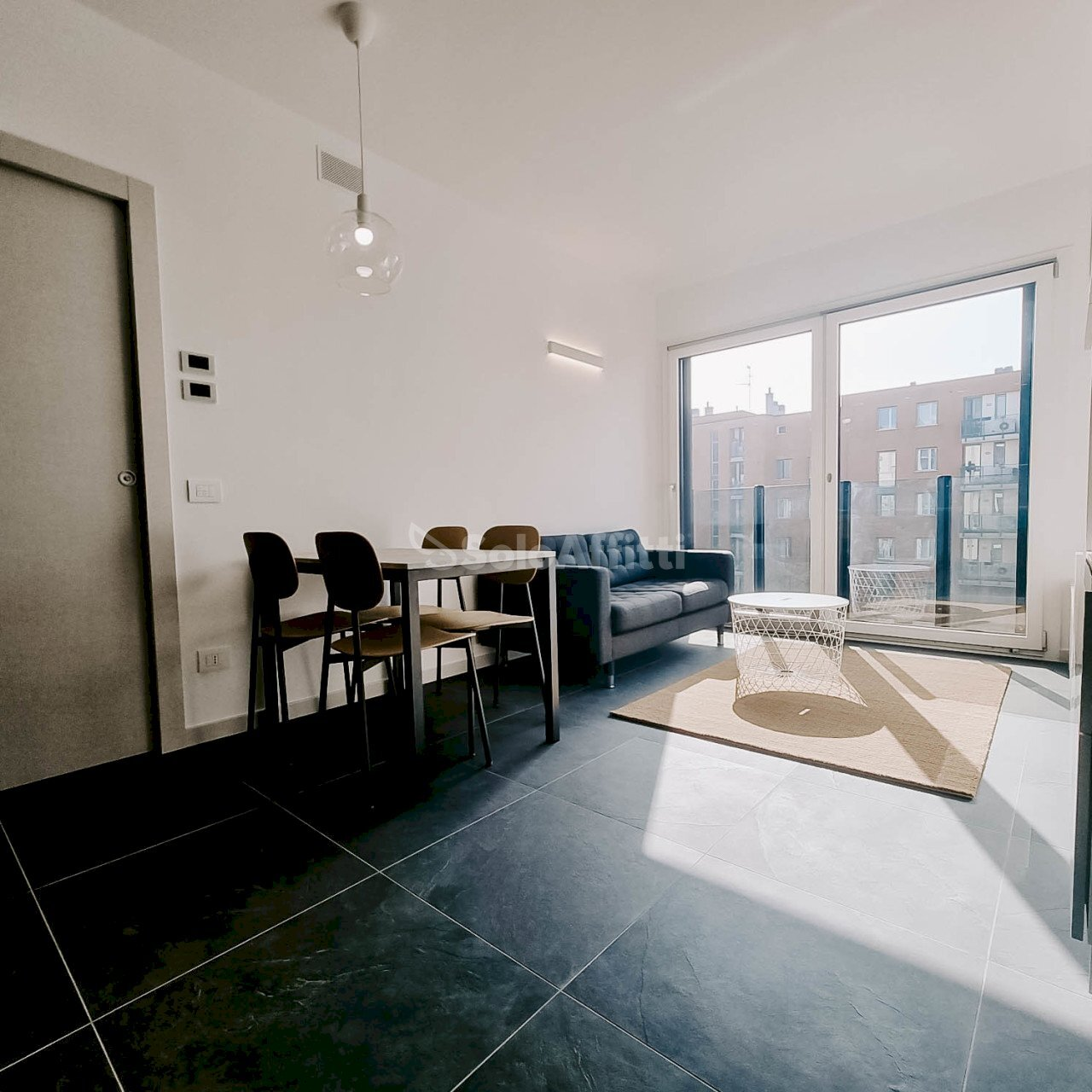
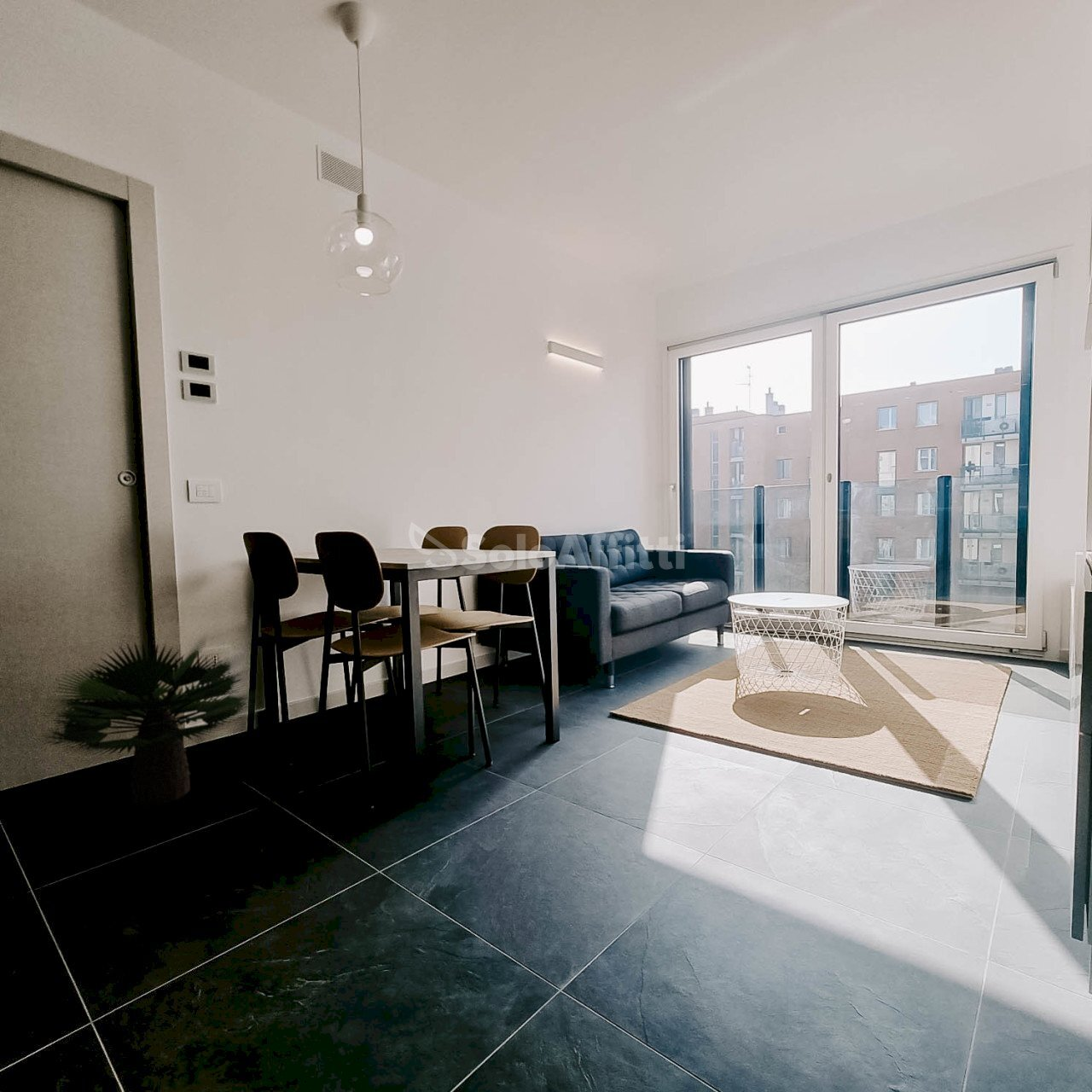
+ potted plant [34,633,263,807]
